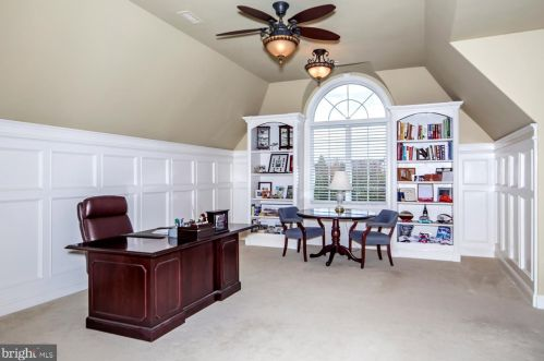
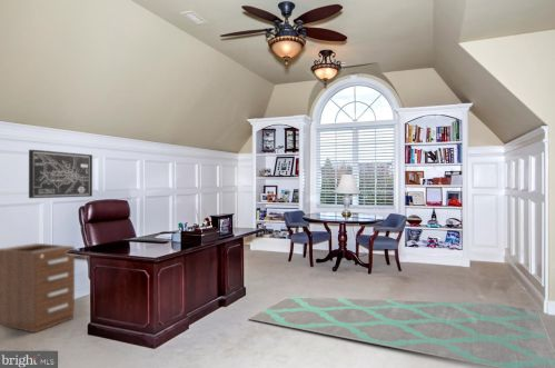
+ rug [247,296,555,368]
+ filing cabinet [0,242,76,334]
+ wall art [28,149,93,199]
